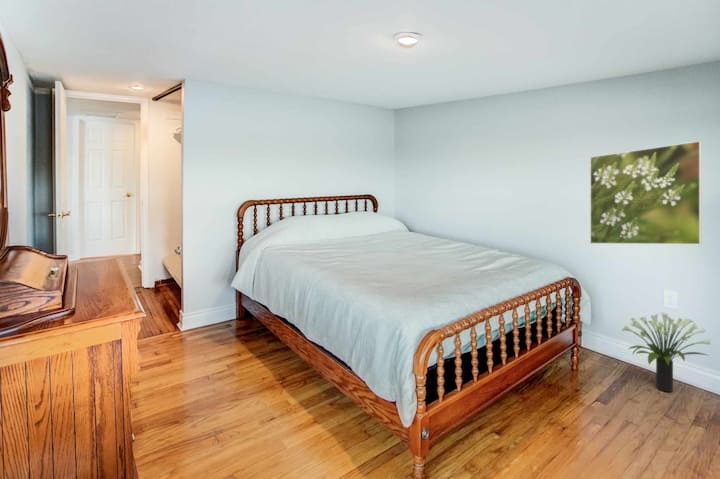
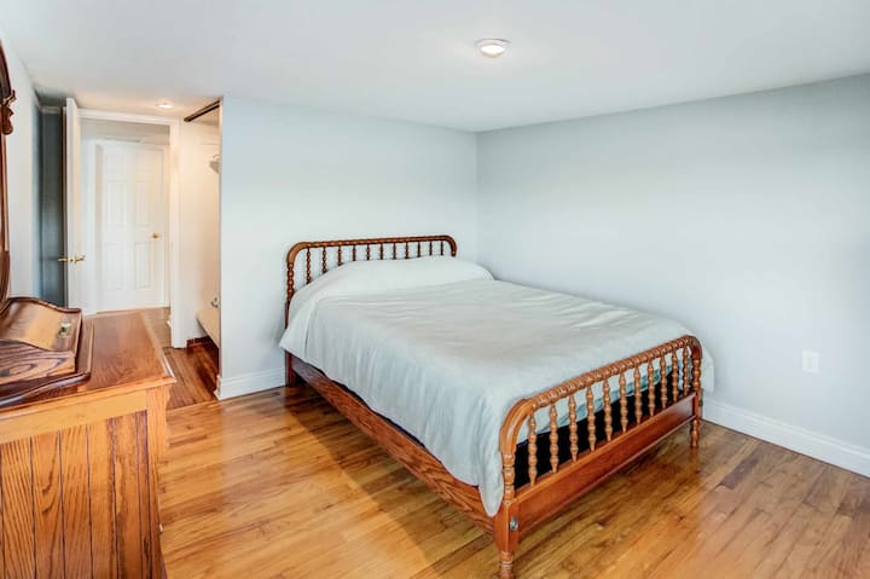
- potted plant [621,311,712,393]
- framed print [589,140,702,245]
